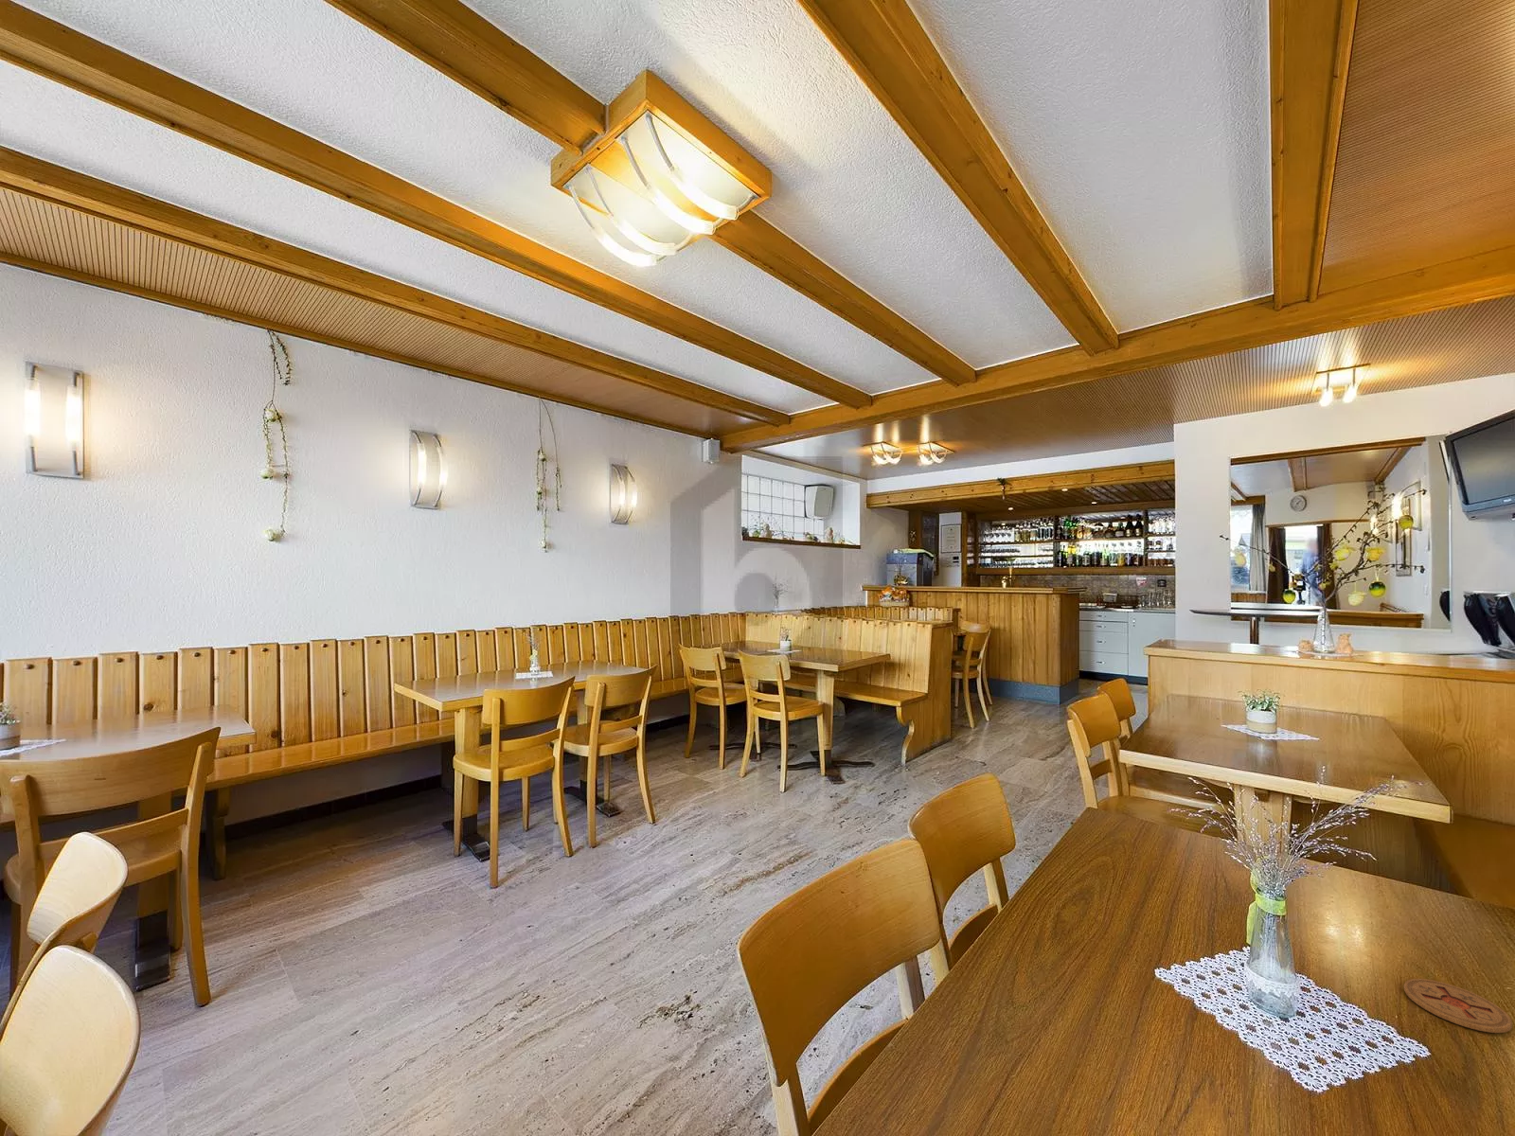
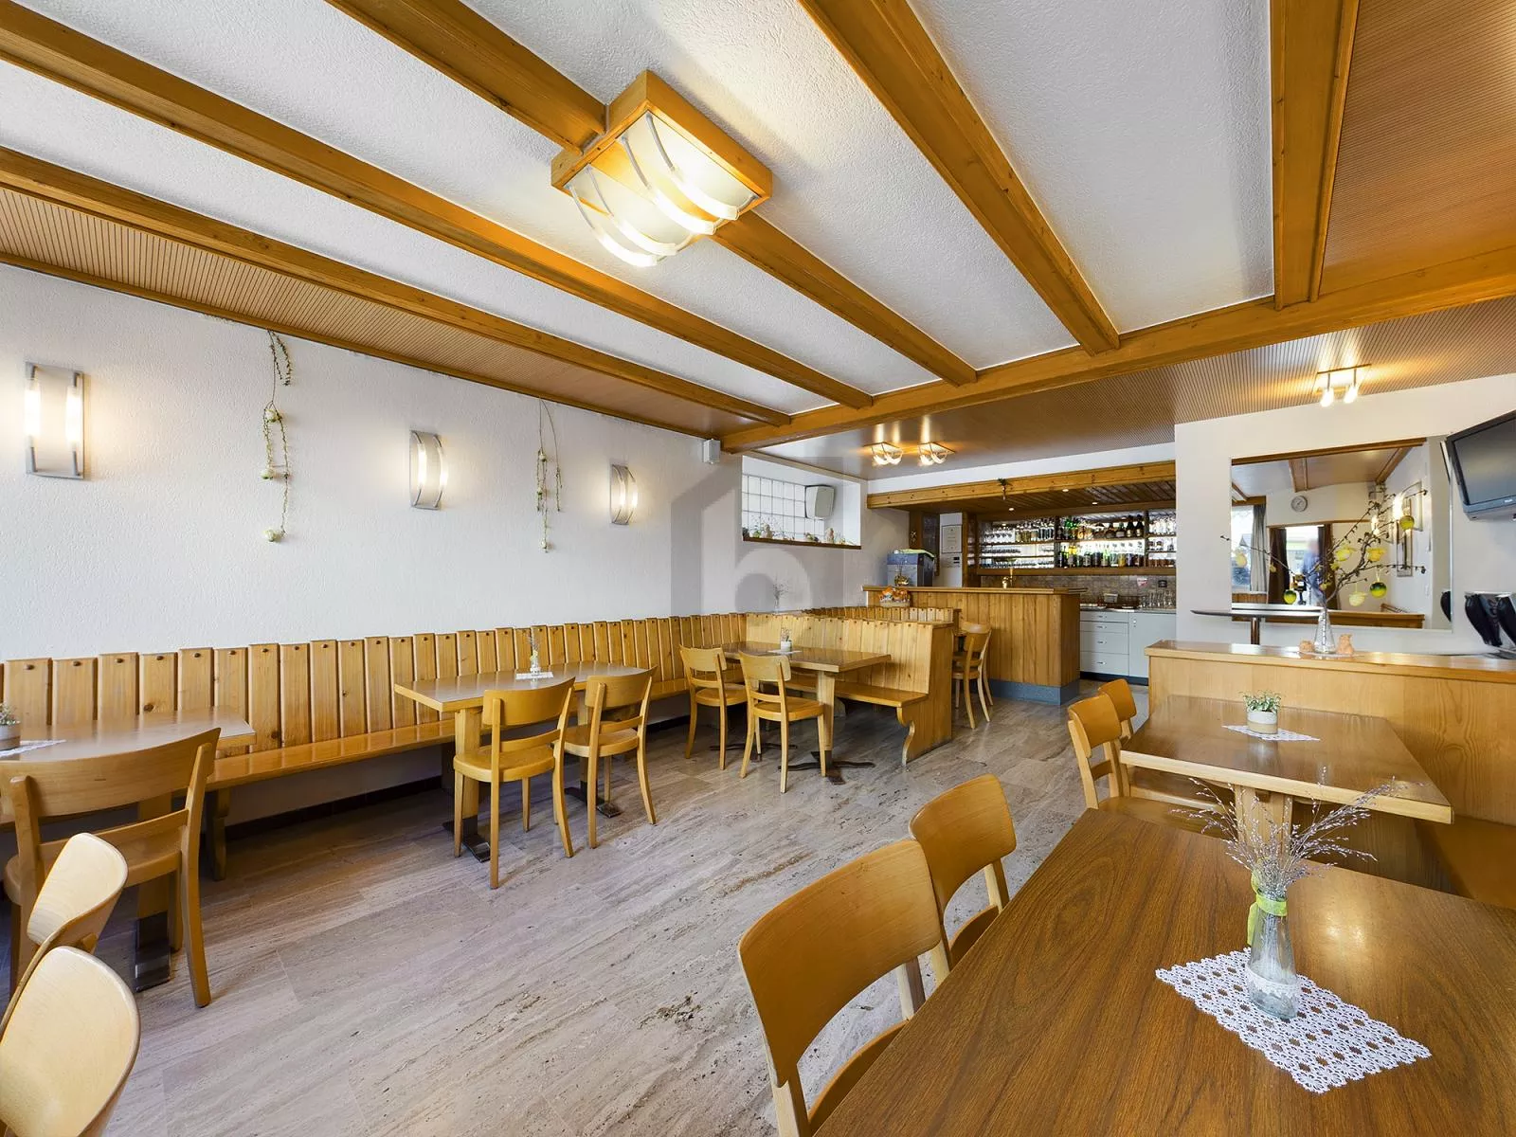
- coaster [1403,978,1513,1033]
